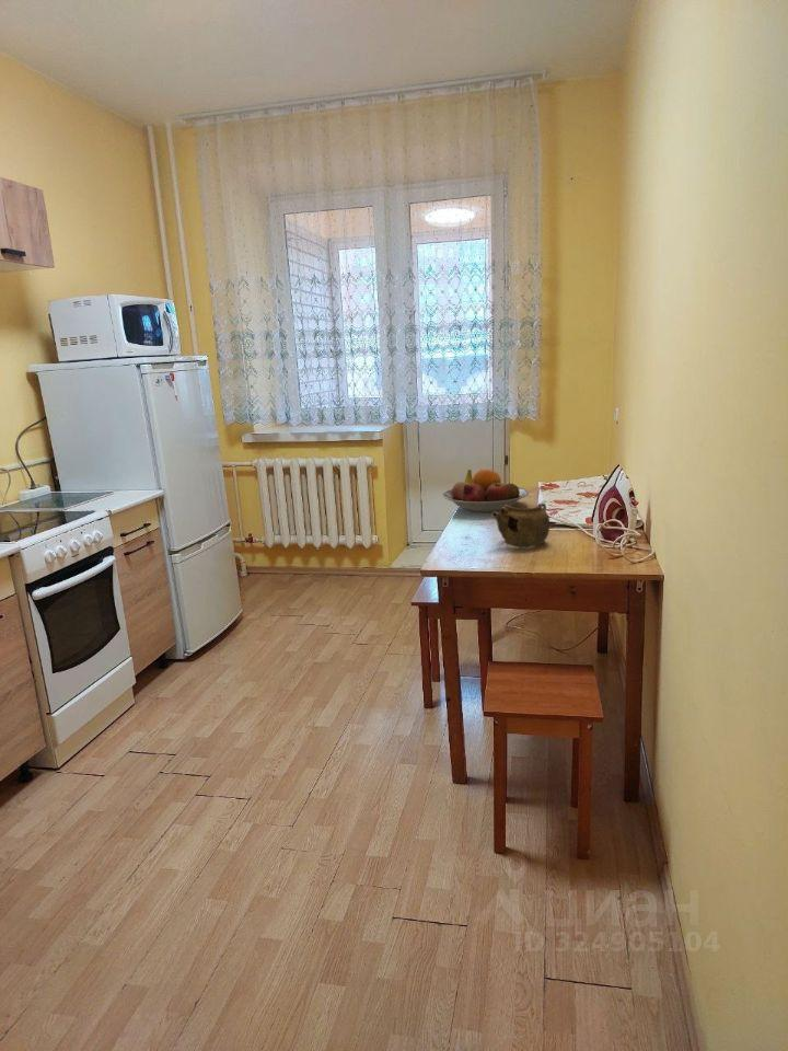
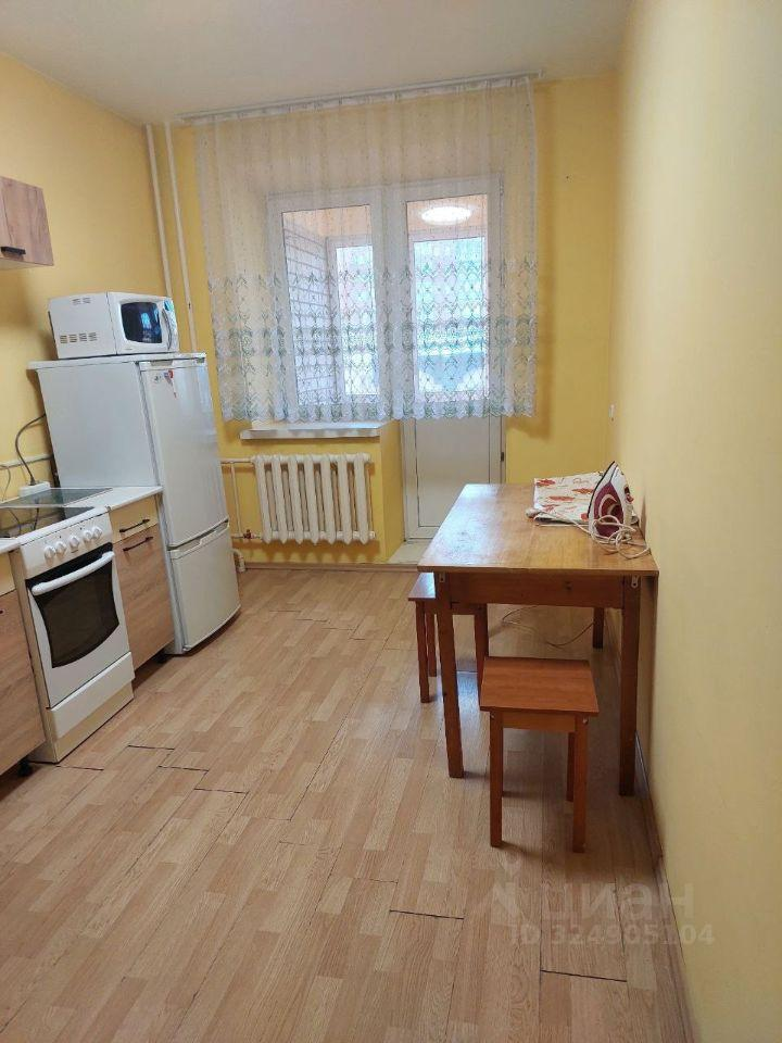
- fruit bowl [441,469,530,513]
- teapot [490,503,551,548]
